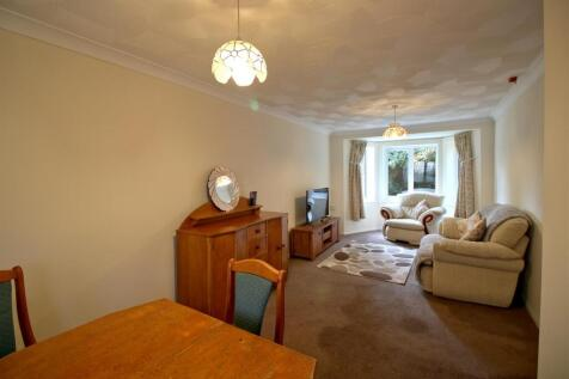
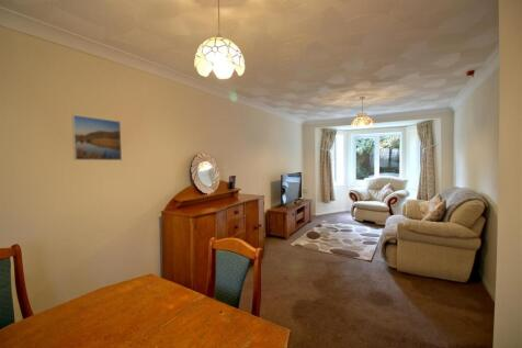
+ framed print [71,114,123,161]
